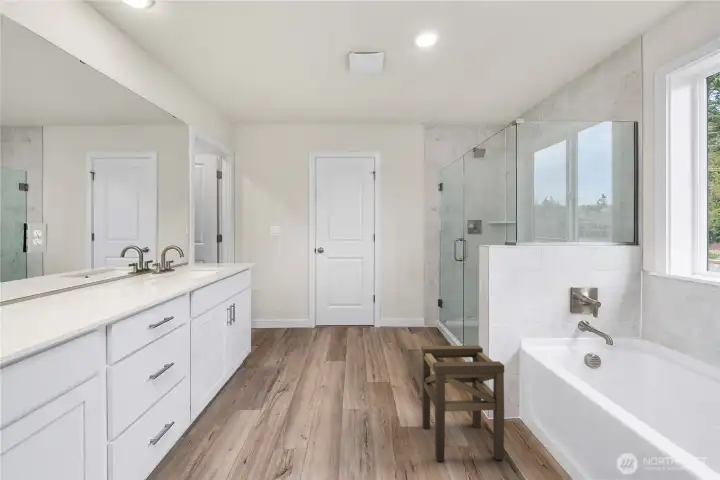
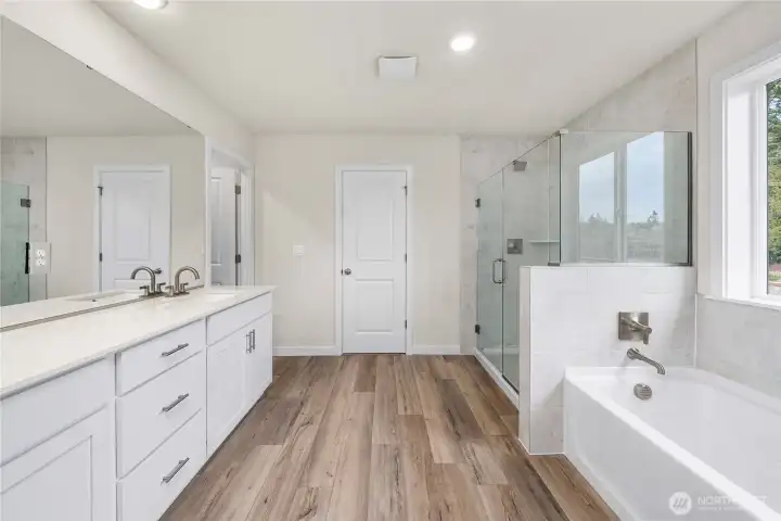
- stool [420,344,505,462]
